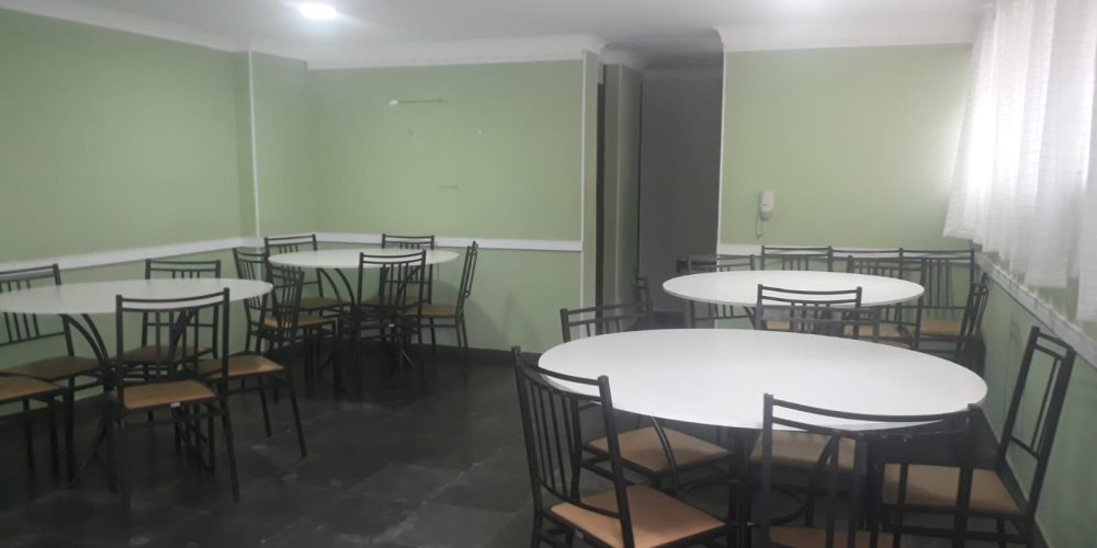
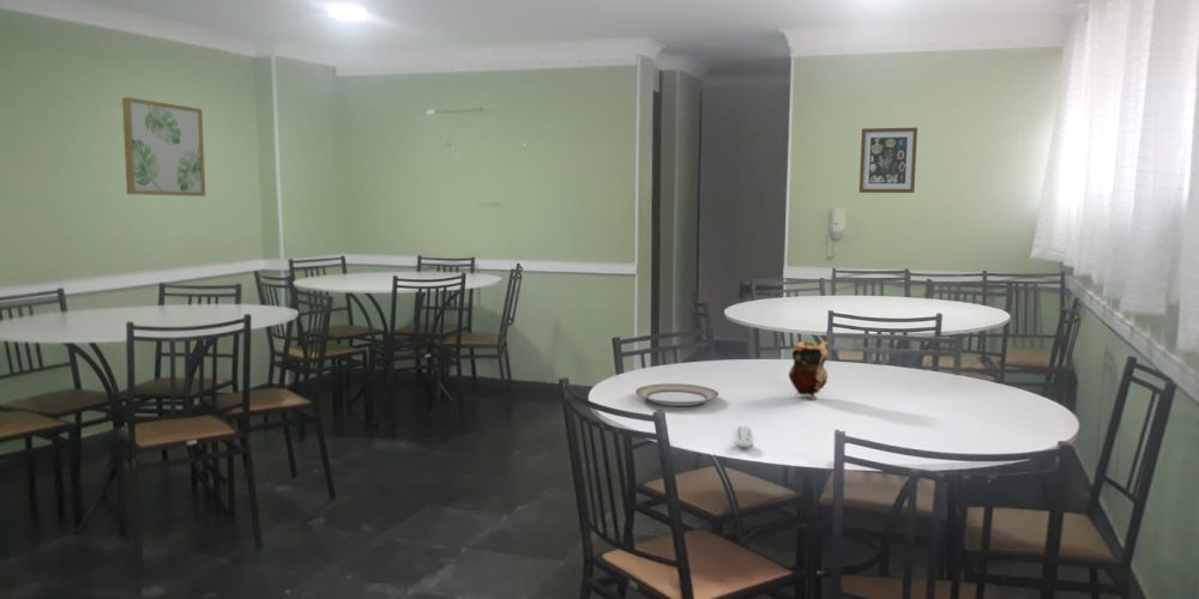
+ wall art [121,96,206,198]
+ teapot [788,340,830,401]
+ spoon [733,425,755,448]
+ wall art [858,127,918,194]
+ plate [634,382,719,407]
